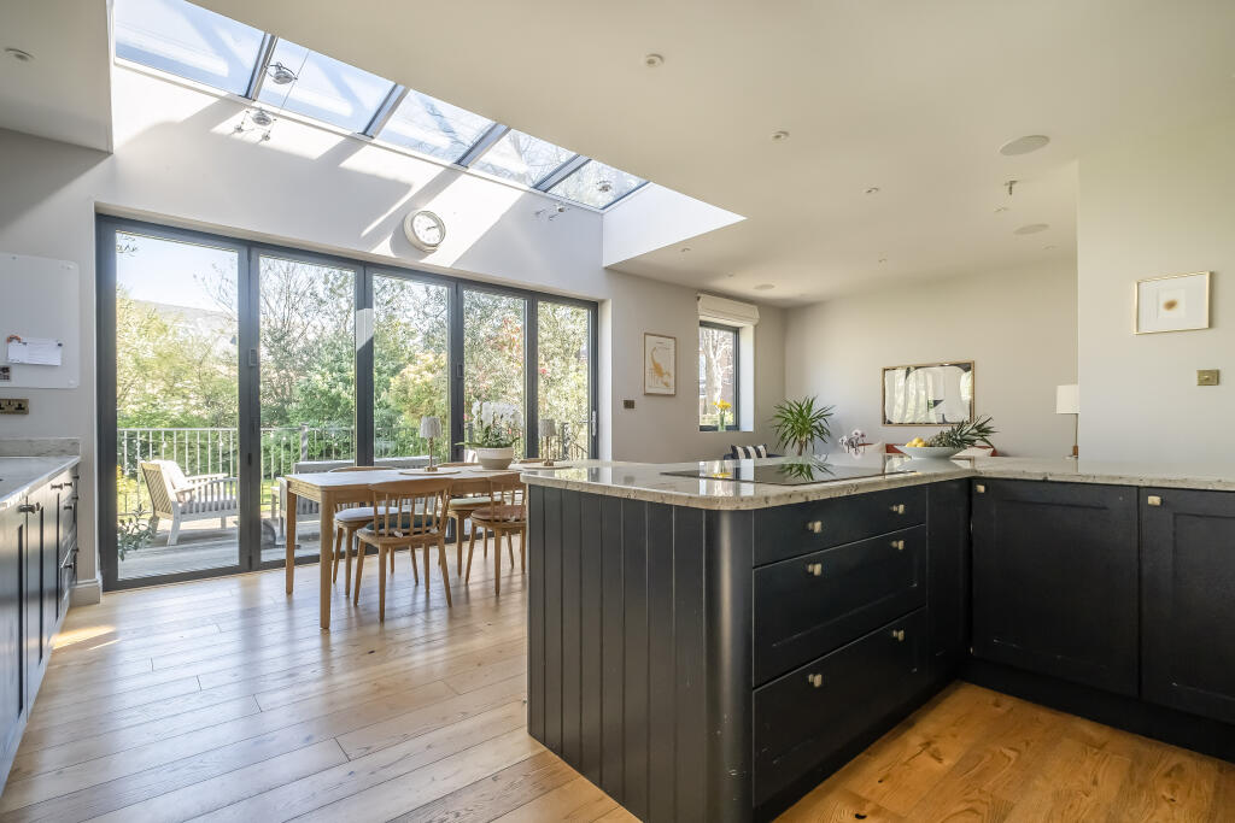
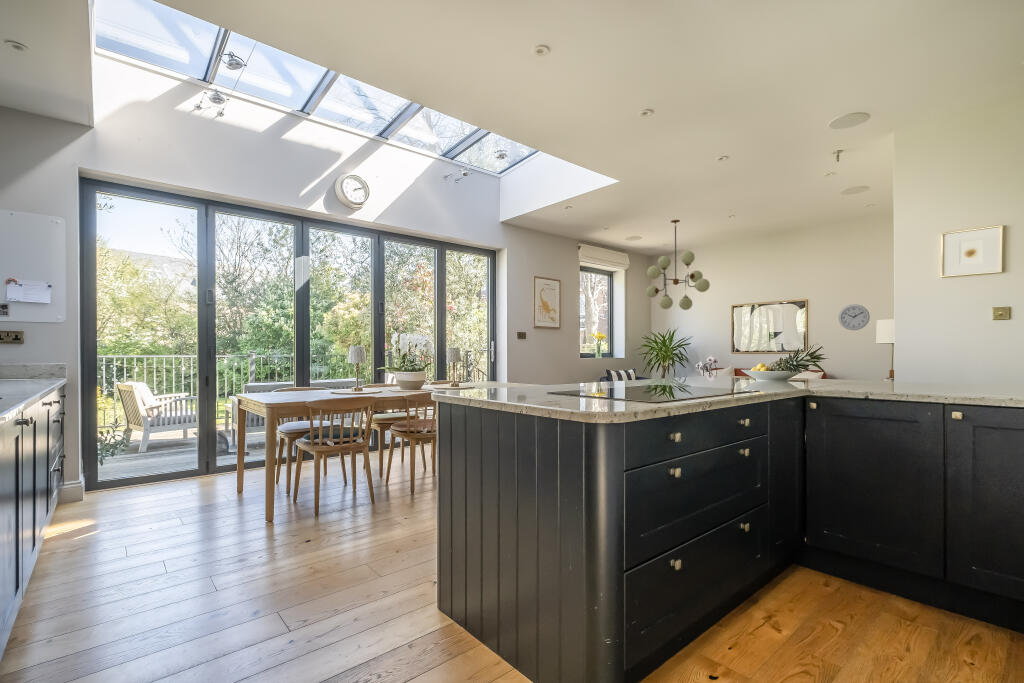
+ wall clock [838,304,871,331]
+ chandelier [645,219,711,311]
